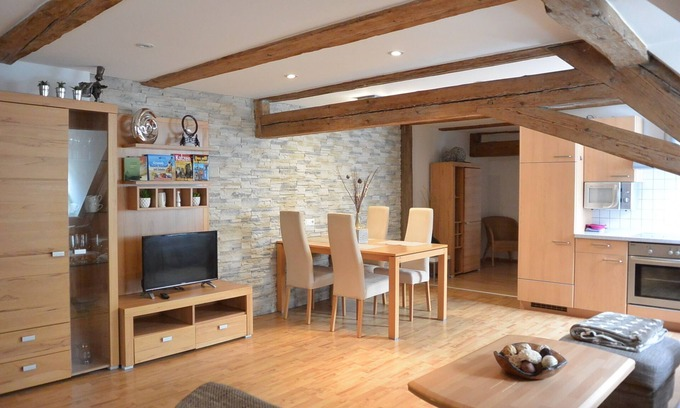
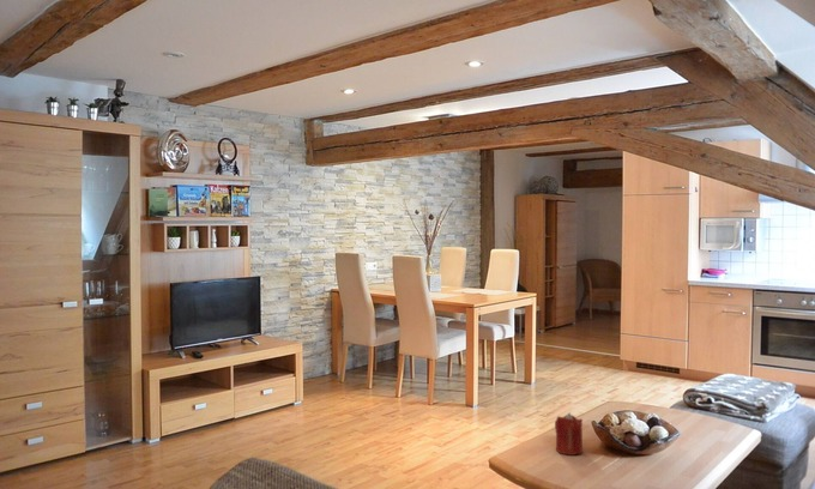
+ candle [554,412,584,457]
